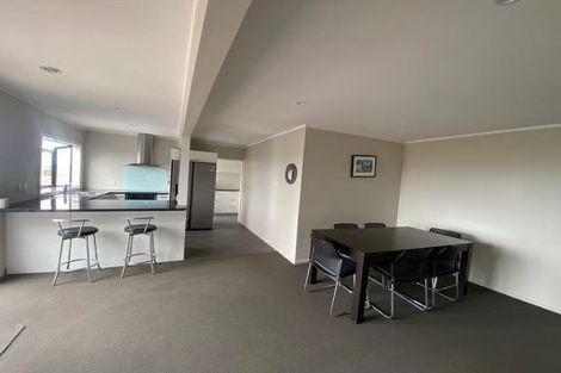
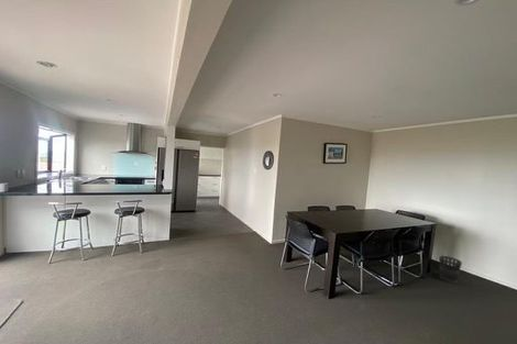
+ wastebasket [438,255,463,285]
